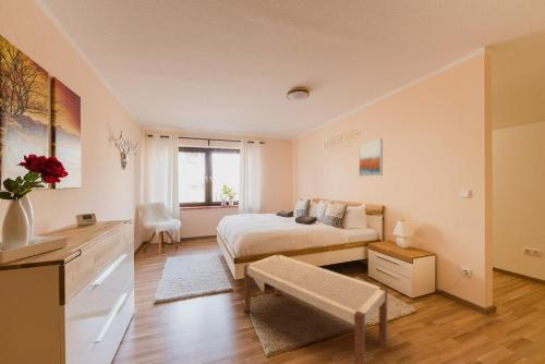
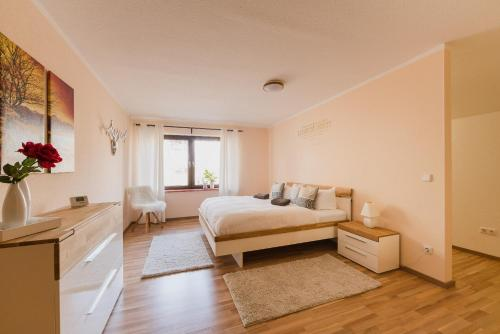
- wall art [358,137,384,178]
- bench [243,253,388,364]
